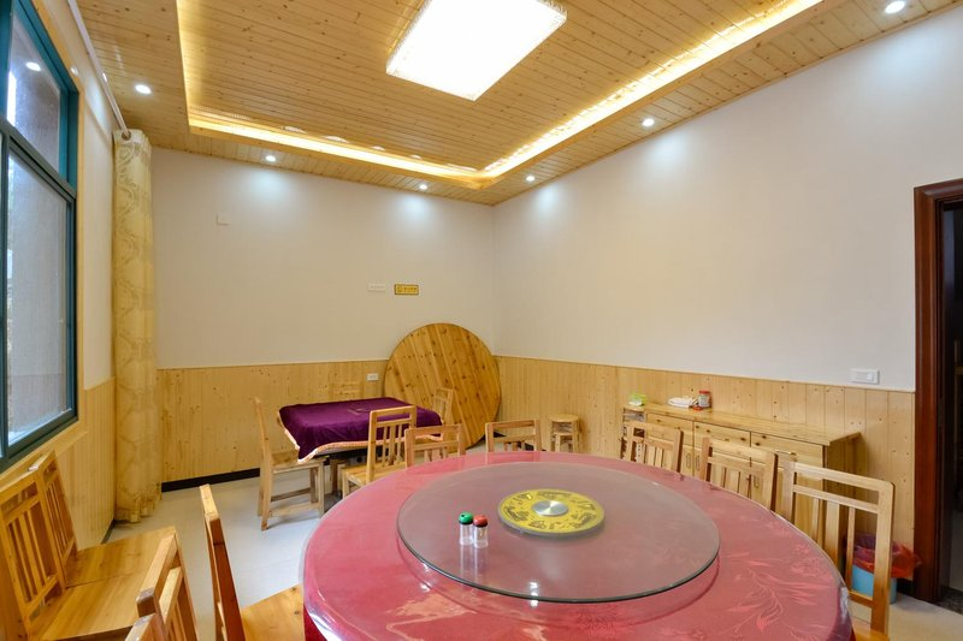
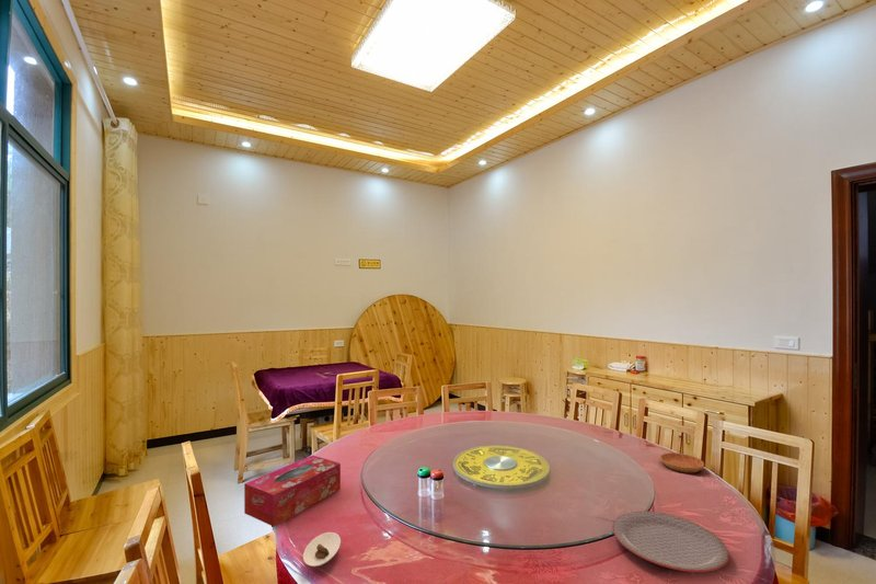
+ saucer [302,531,342,568]
+ saucer [659,451,705,474]
+ plate [612,511,730,573]
+ tissue box [243,454,342,527]
